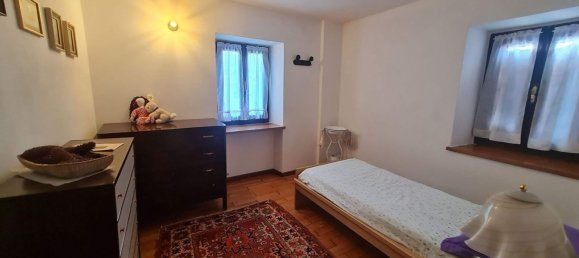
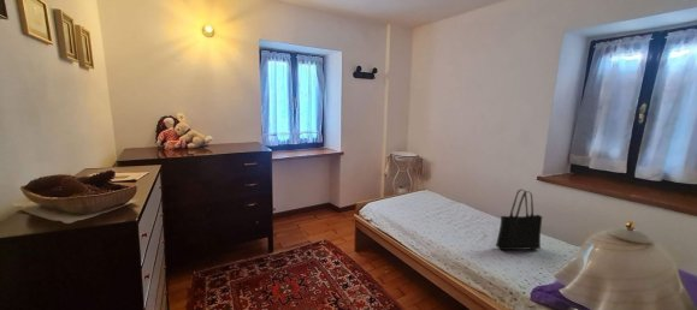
+ tote bag [495,189,543,251]
